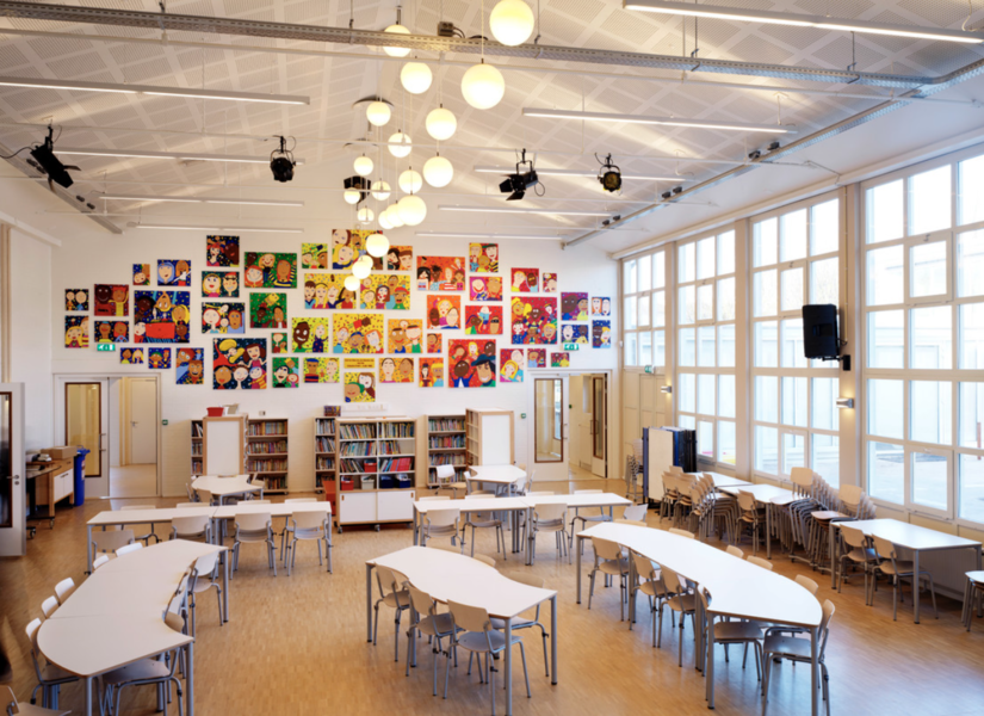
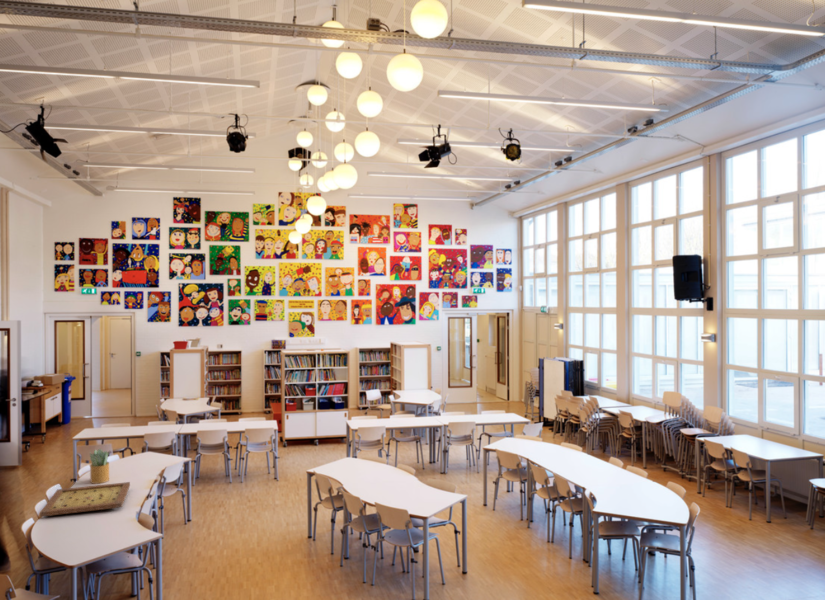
+ potted plant [89,448,111,485]
+ gameboard [39,481,131,518]
